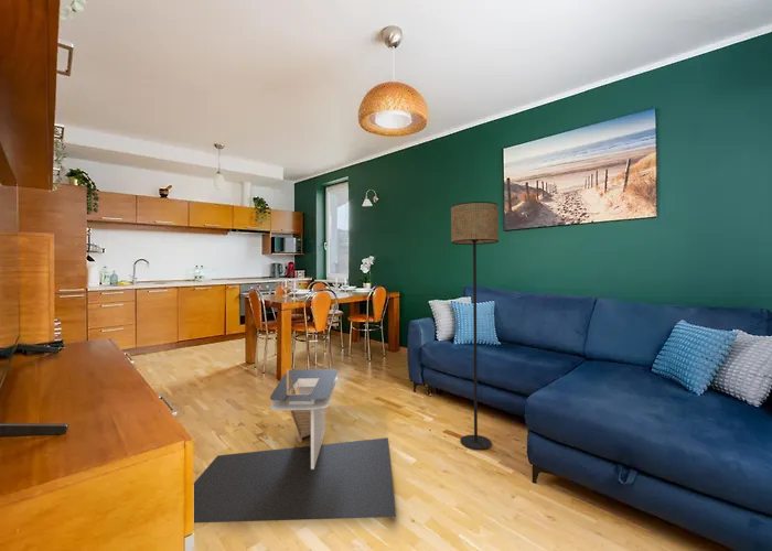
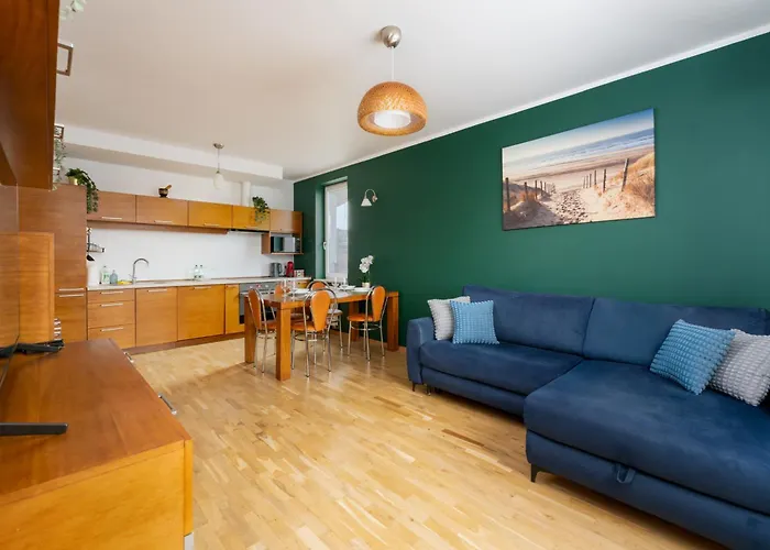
- coffee table [193,368,397,525]
- floor lamp [450,201,500,451]
